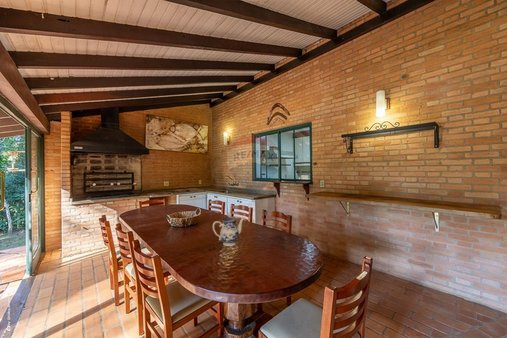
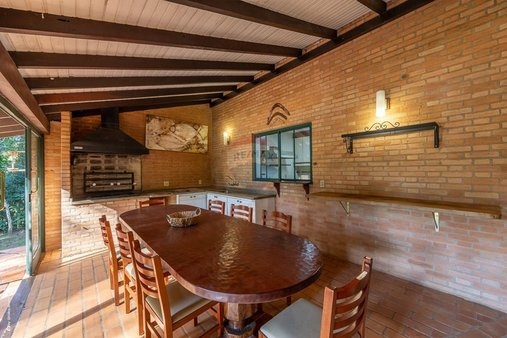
- teapot [212,212,245,247]
